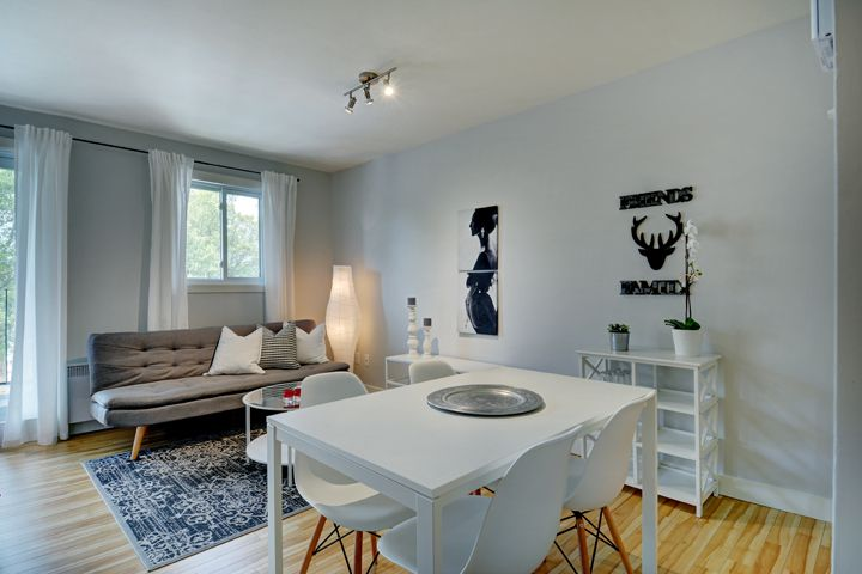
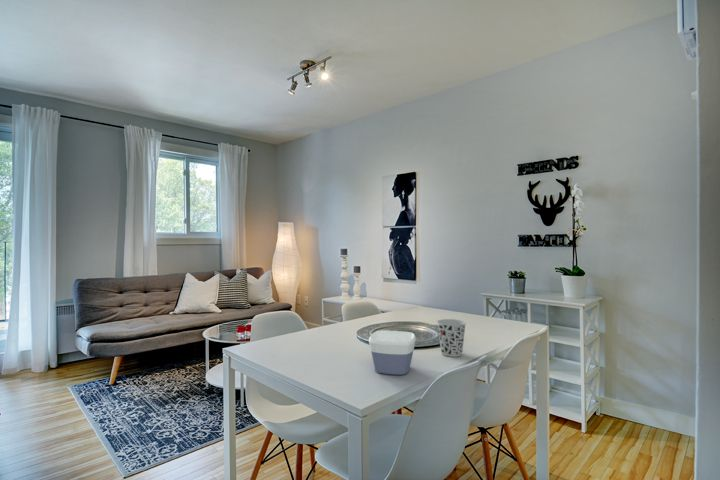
+ bowl [368,330,417,376]
+ cup [436,318,467,358]
